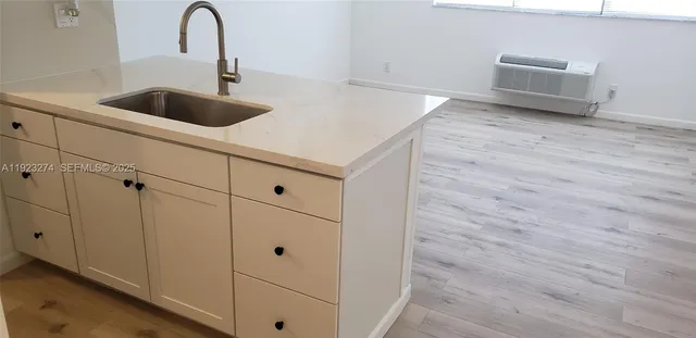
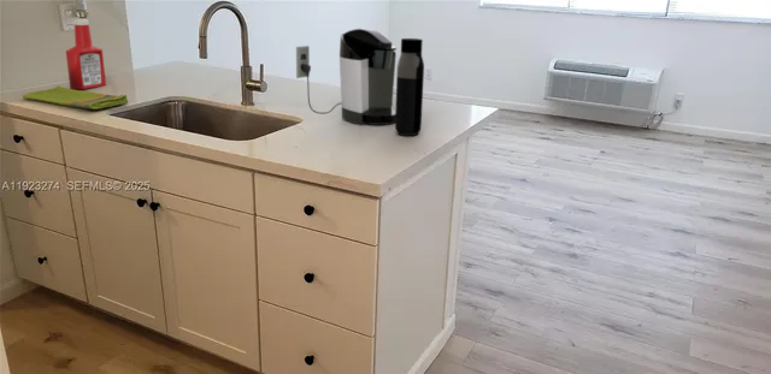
+ dish towel [22,85,129,111]
+ soap bottle [65,18,107,90]
+ water bottle [394,37,425,137]
+ coffee maker [295,26,398,126]
